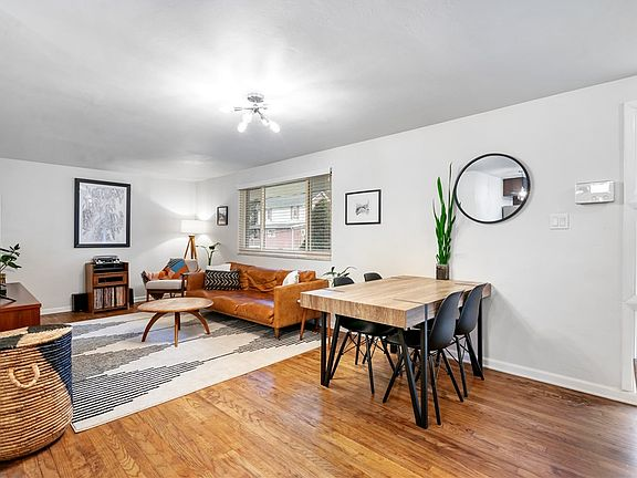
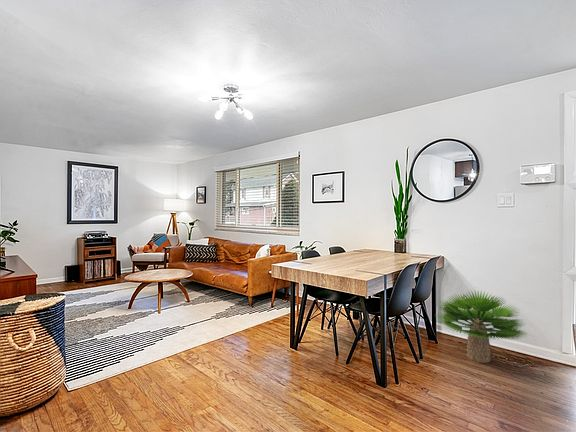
+ potted plant [434,289,528,364]
